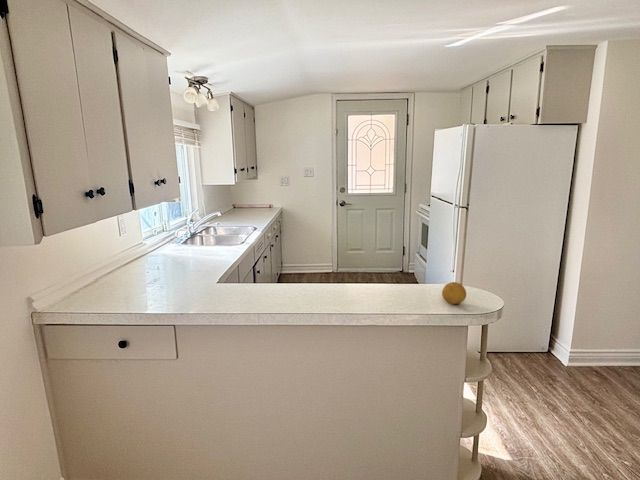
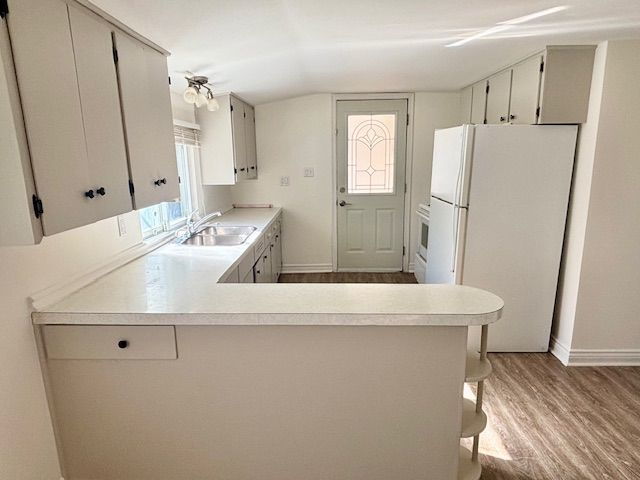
- fruit [441,281,467,305]
